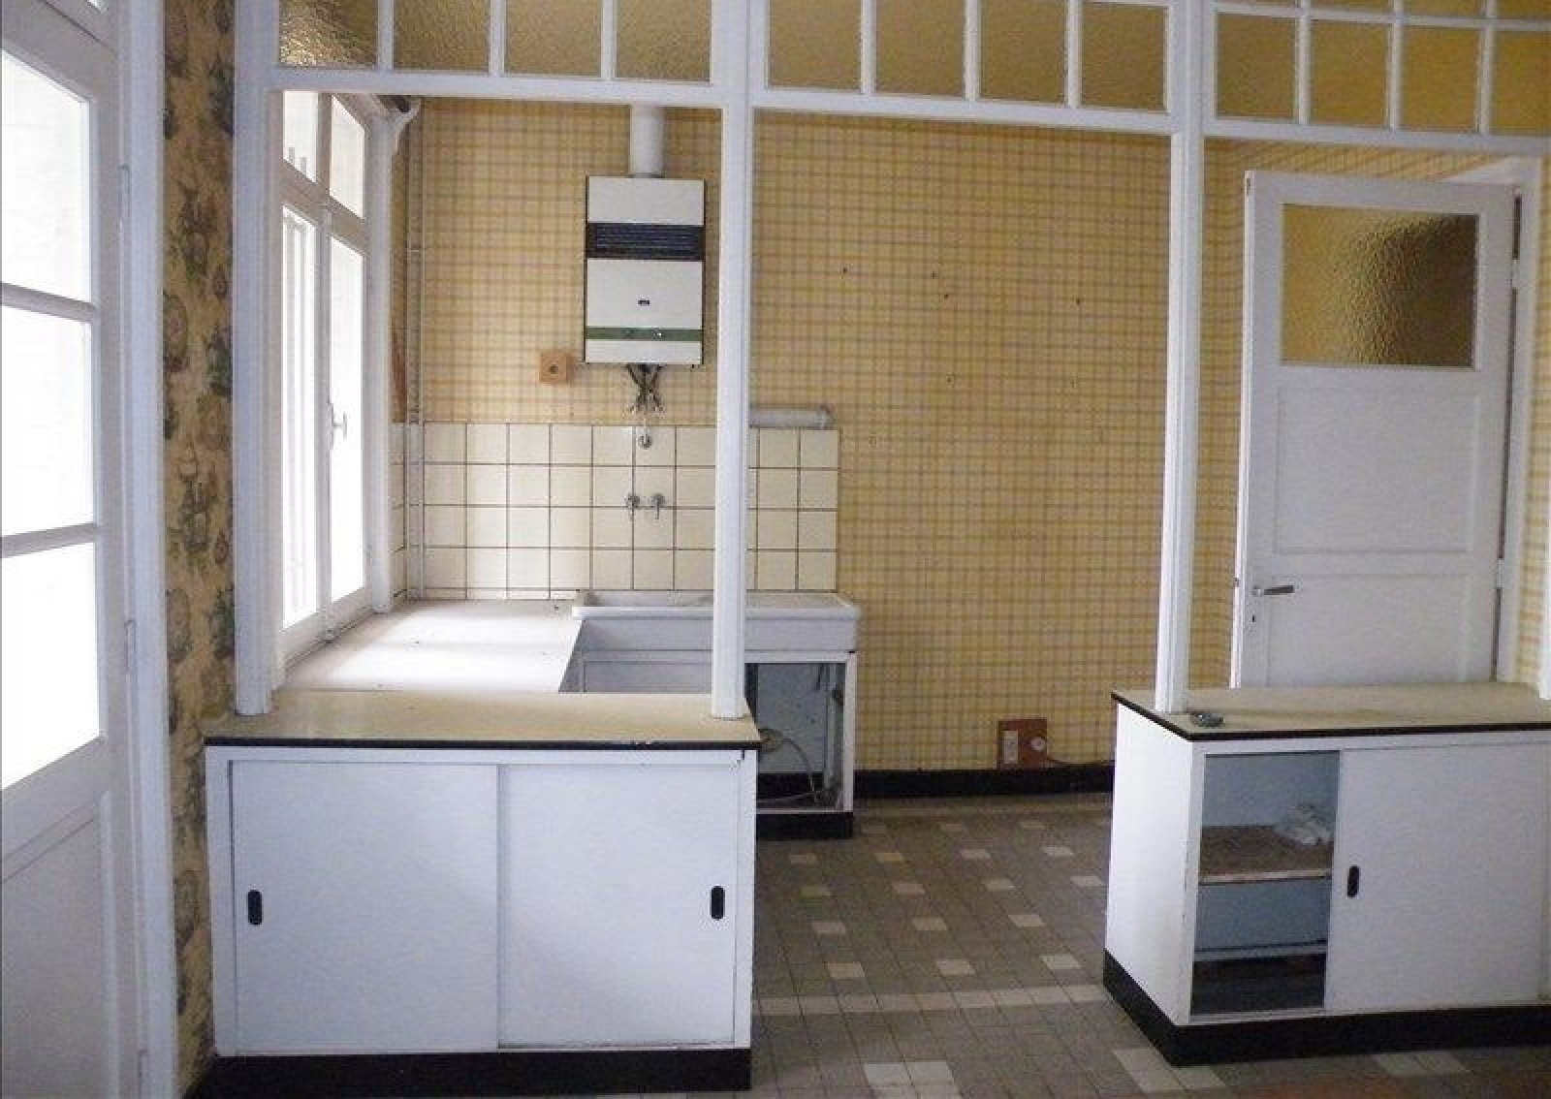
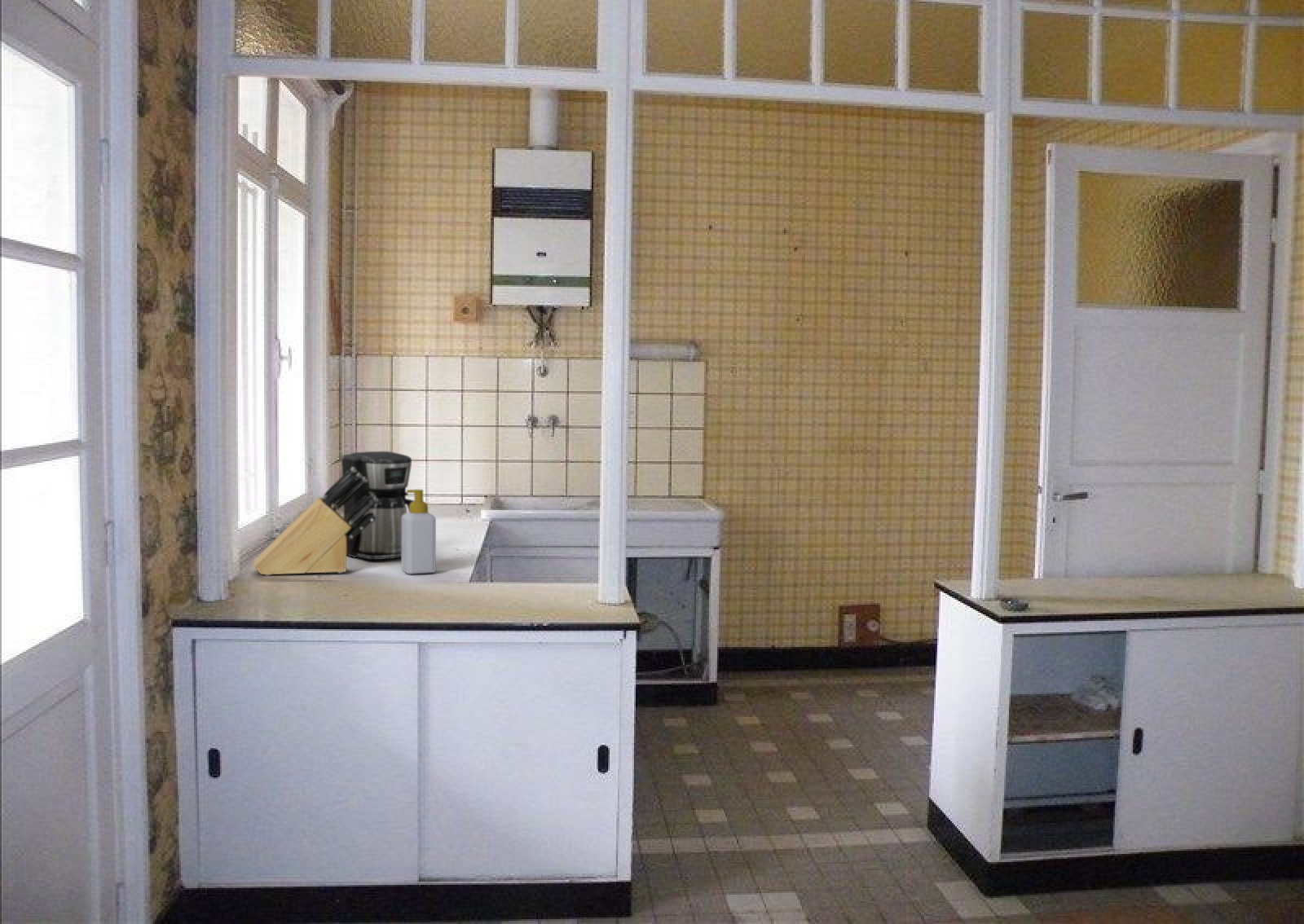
+ coffee maker [341,451,414,561]
+ knife block [253,467,378,576]
+ soap bottle [401,489,437,575]
